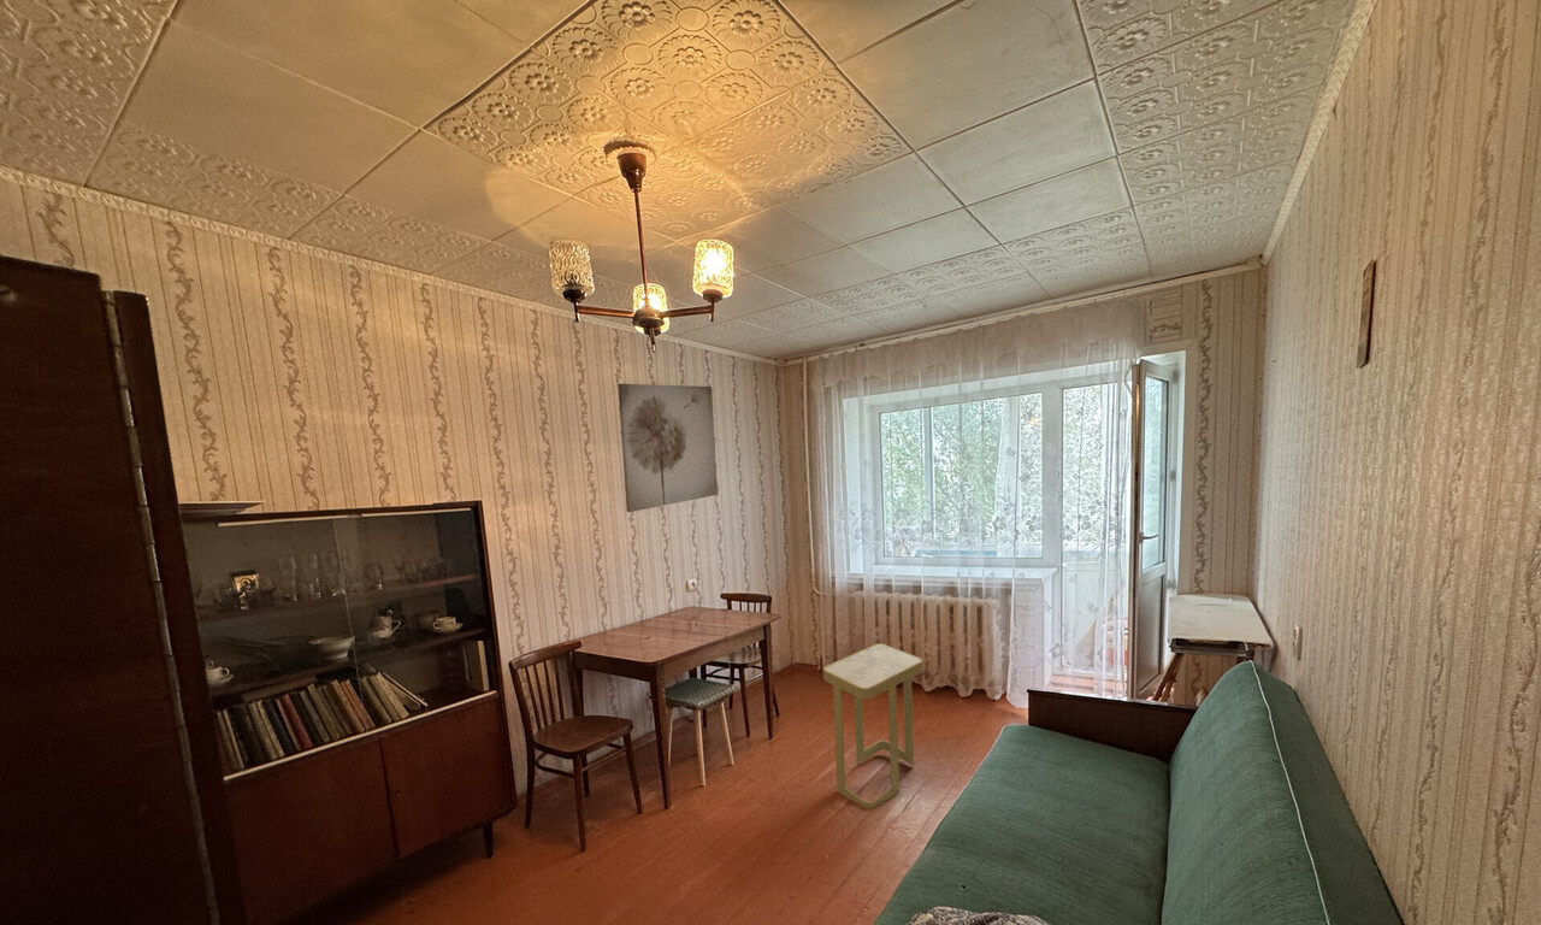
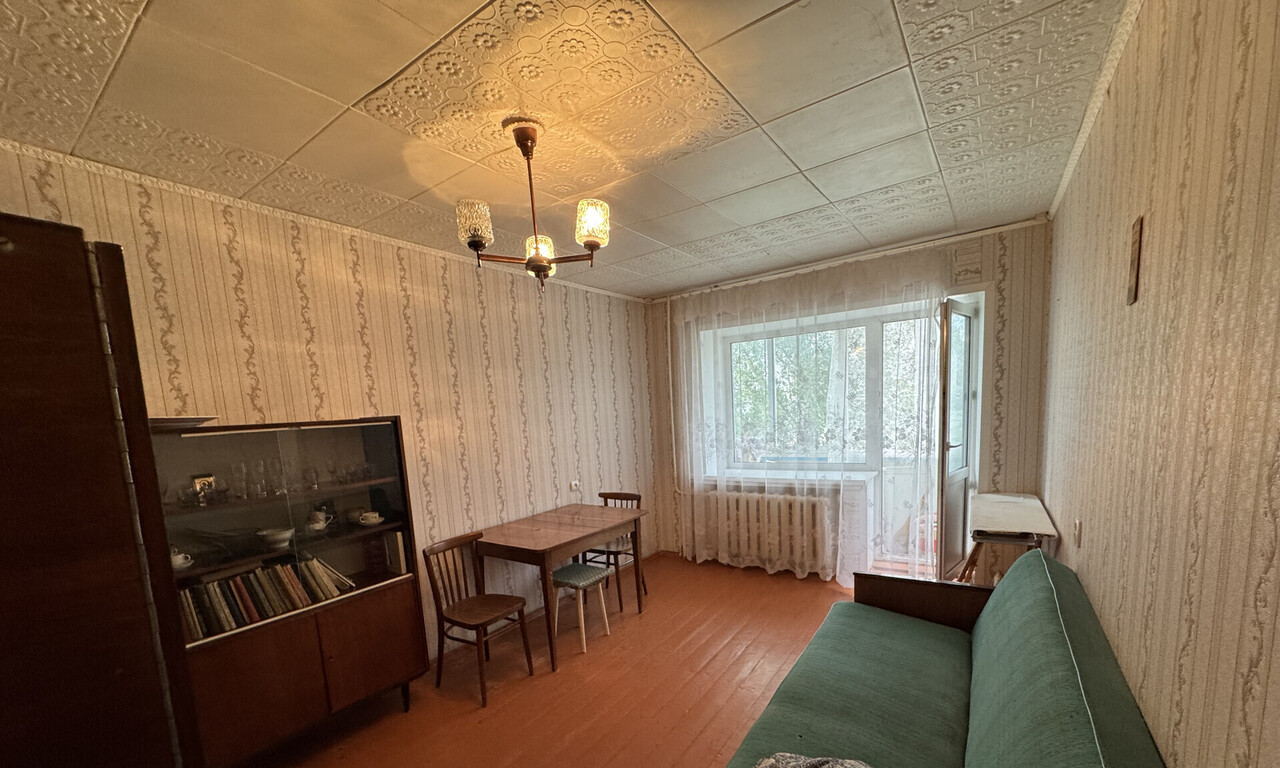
- side table [822,642,923,809]
- wall art [616,383,719,513]
